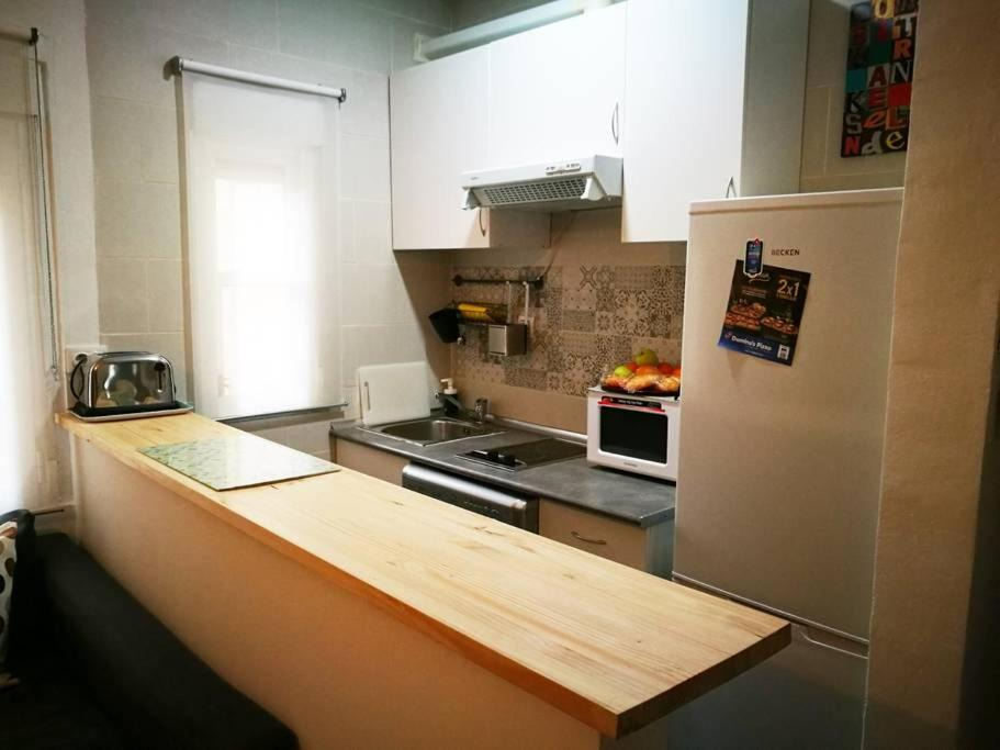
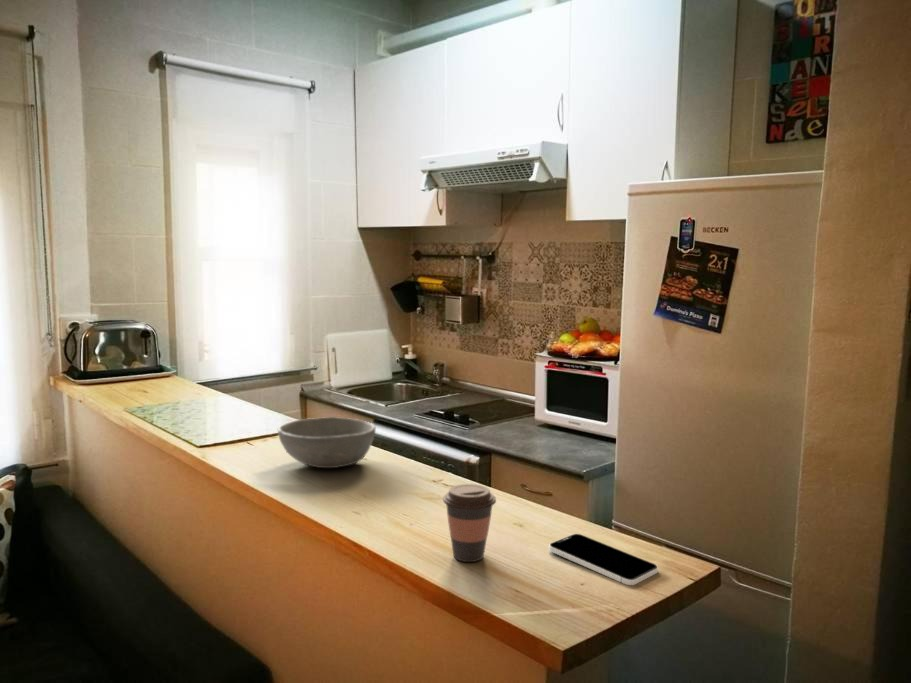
+ bowl [277,416,377,469]
+ coffee cup [442,483,497,563]
+ smartphone [548,533,659,586]
